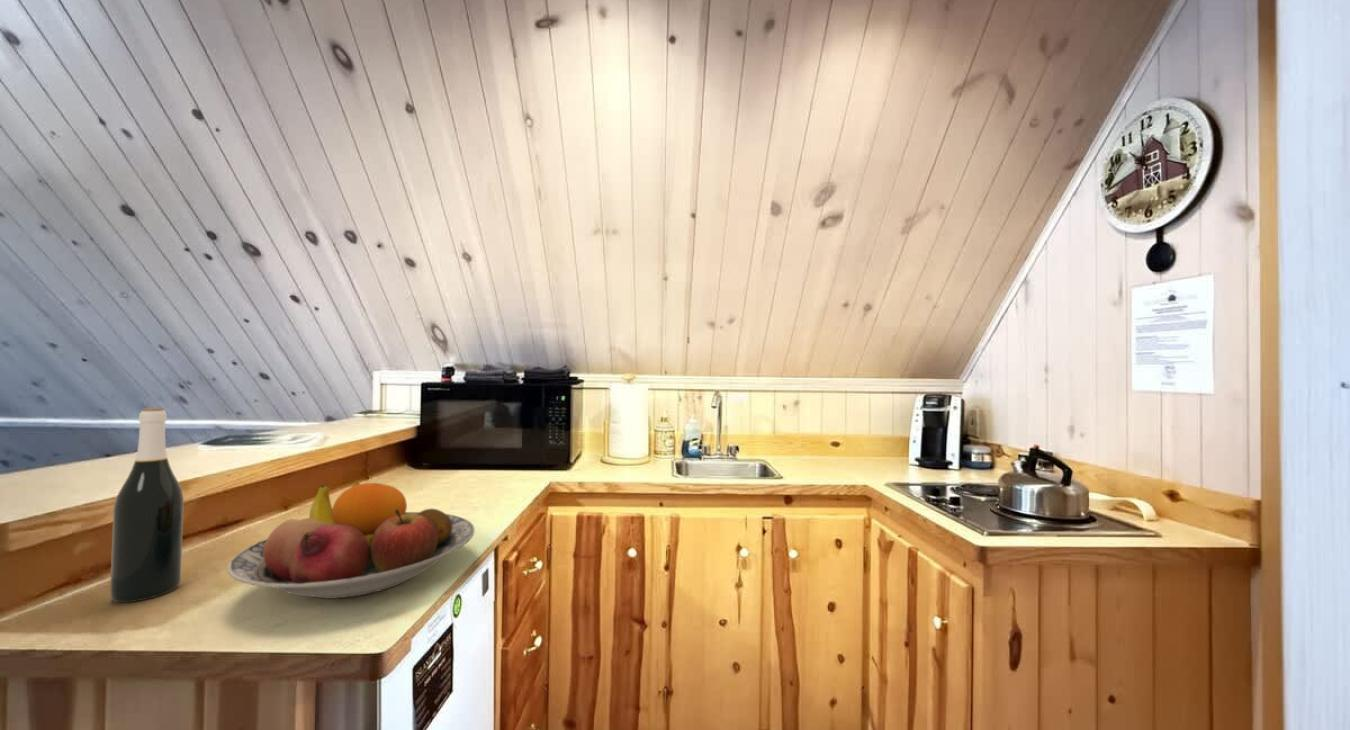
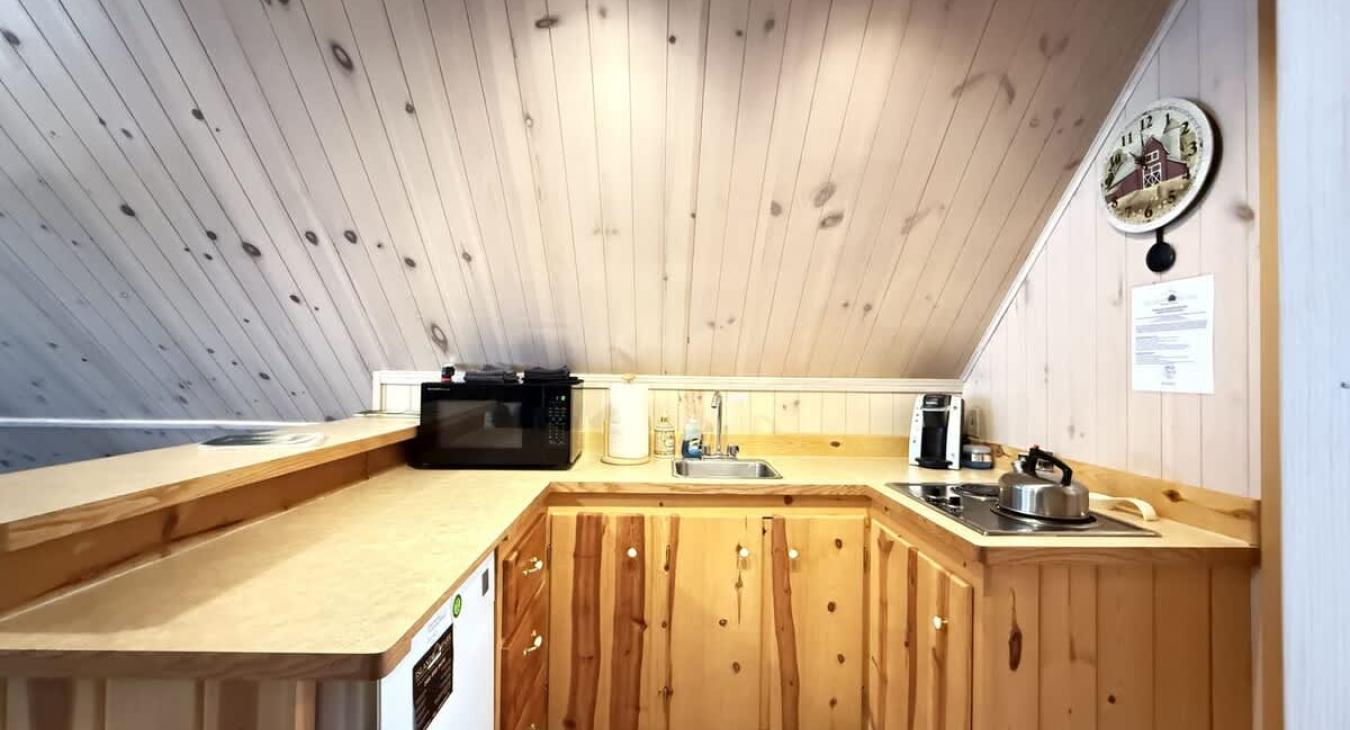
- fruit bowl [226,482,476,599]
- wine bottle [109,407,185,603]
